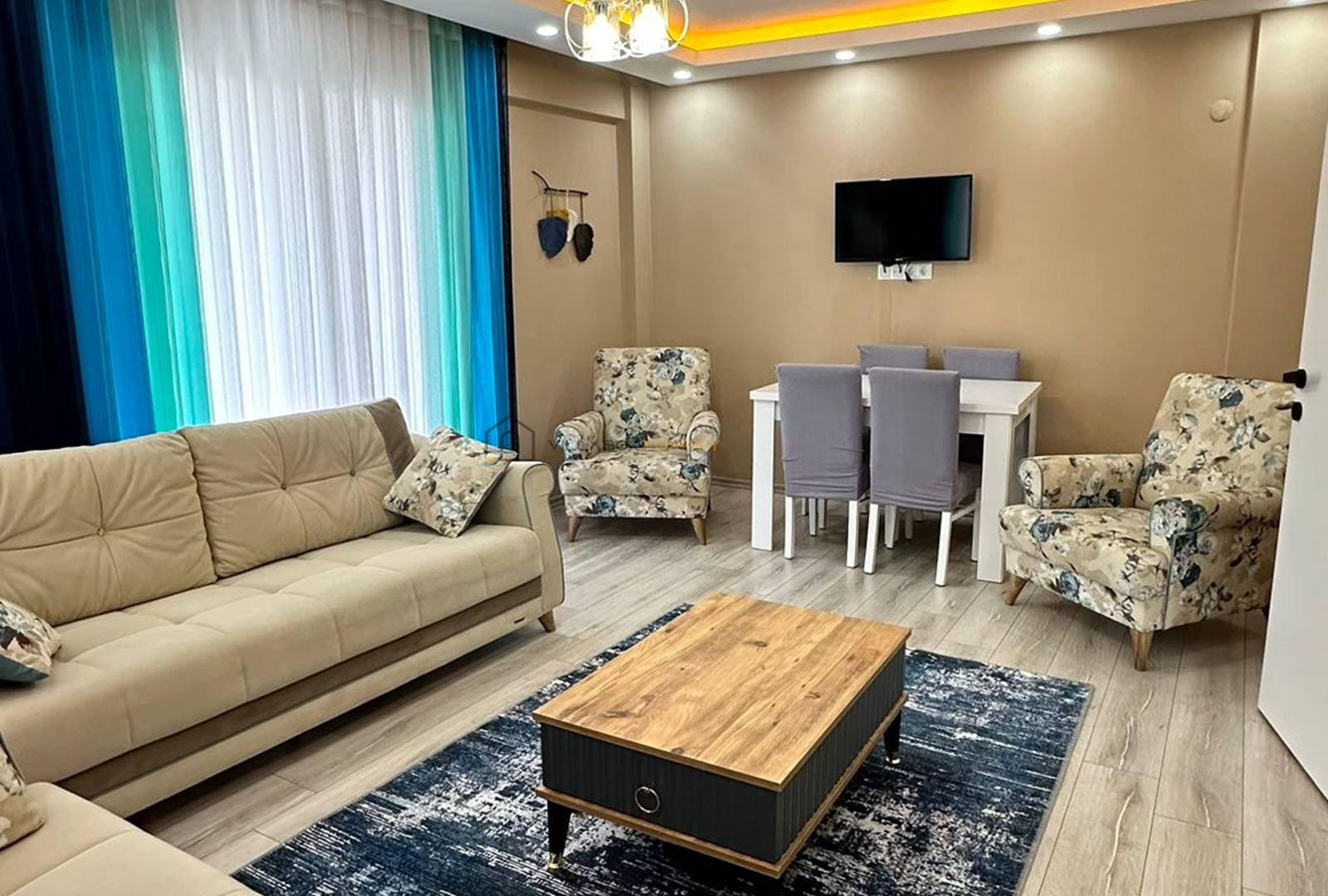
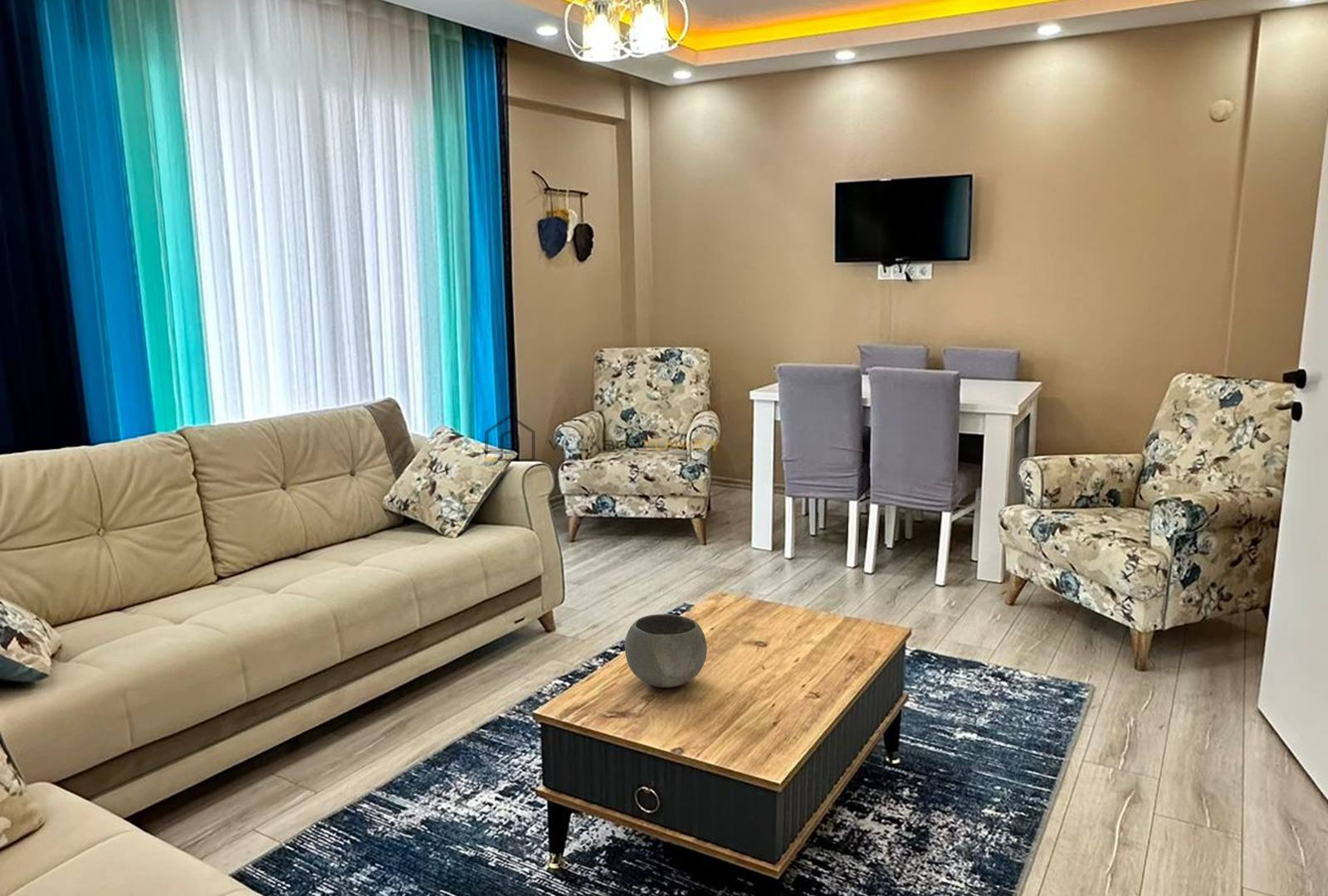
+ bowl [624,613,708,689]
